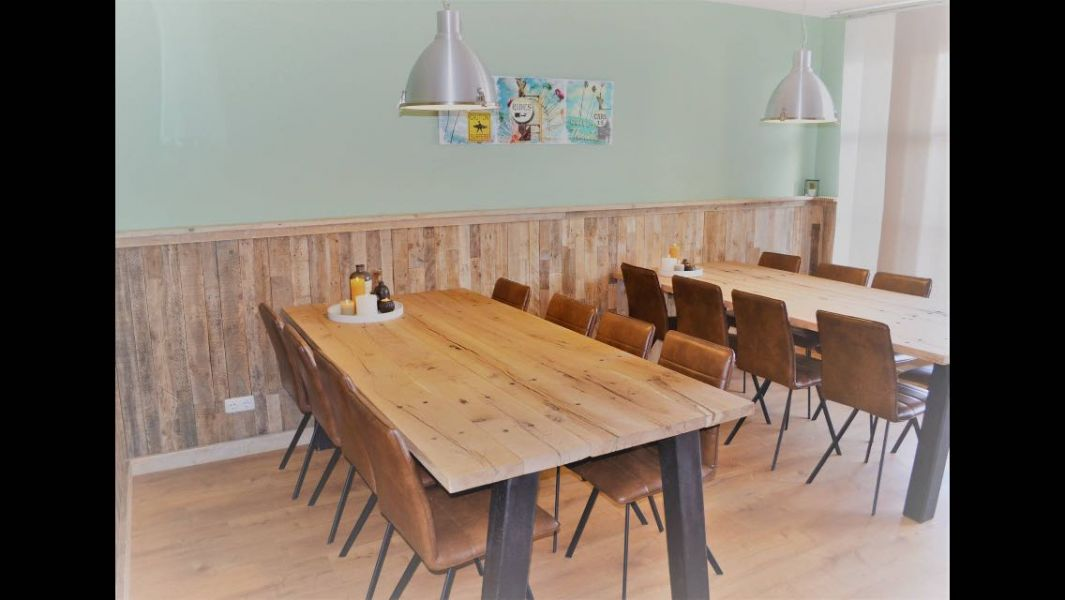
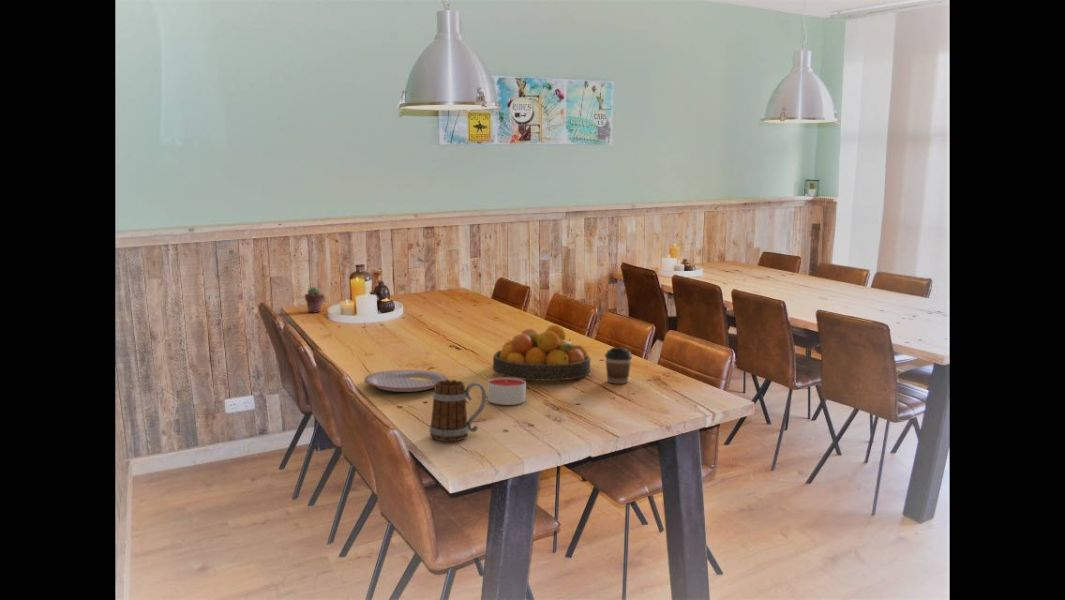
+ fruit bowl [492,324,592,382]
+ candle [487,376,527,406]
+ mug [429,379,487,442]
+ plate [363,369,449,393]
+ potted succulent [304,286,325,313]
+ coffee cup [604,346,633,385]
